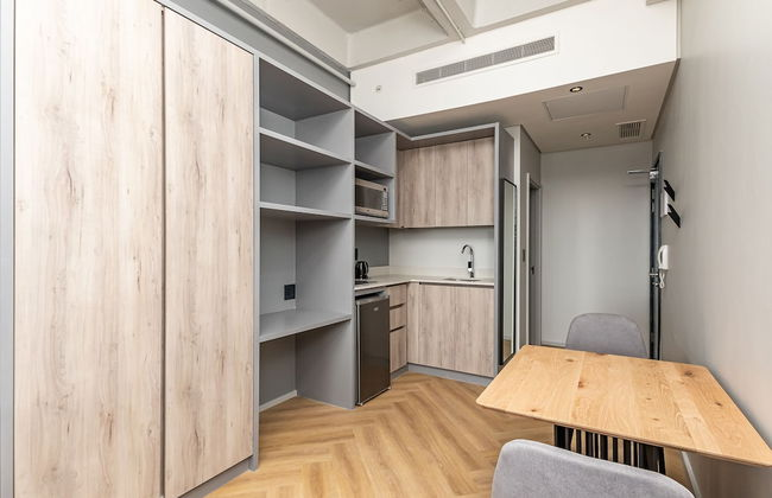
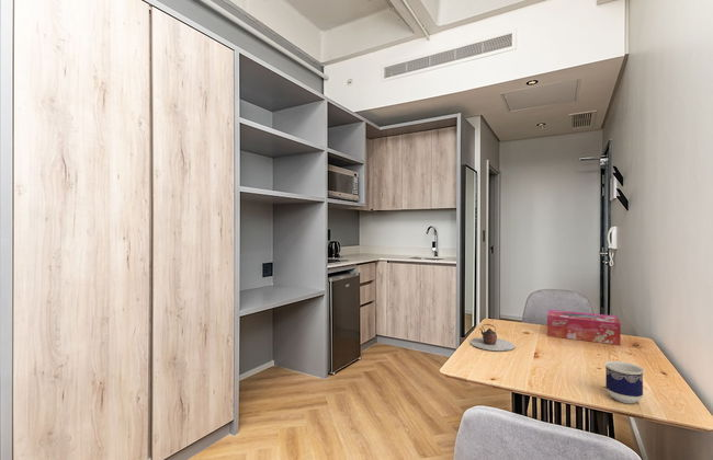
+ cup [604,360,645,404]
+ tissue box [546,309,622,346]
+ teapot [469,323,516,352]
